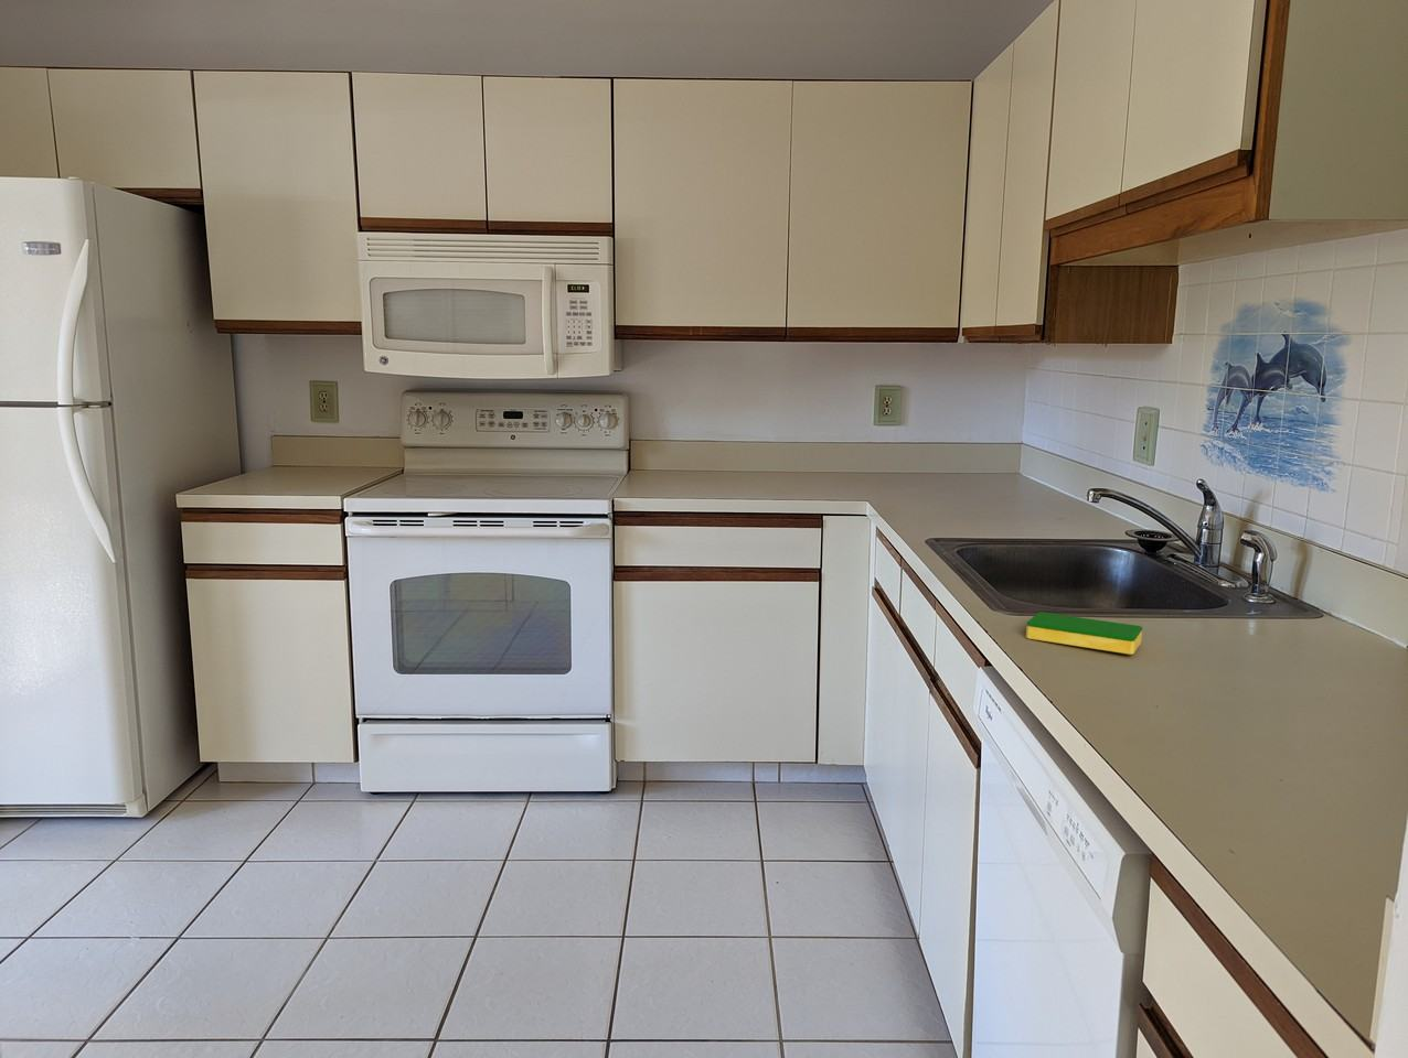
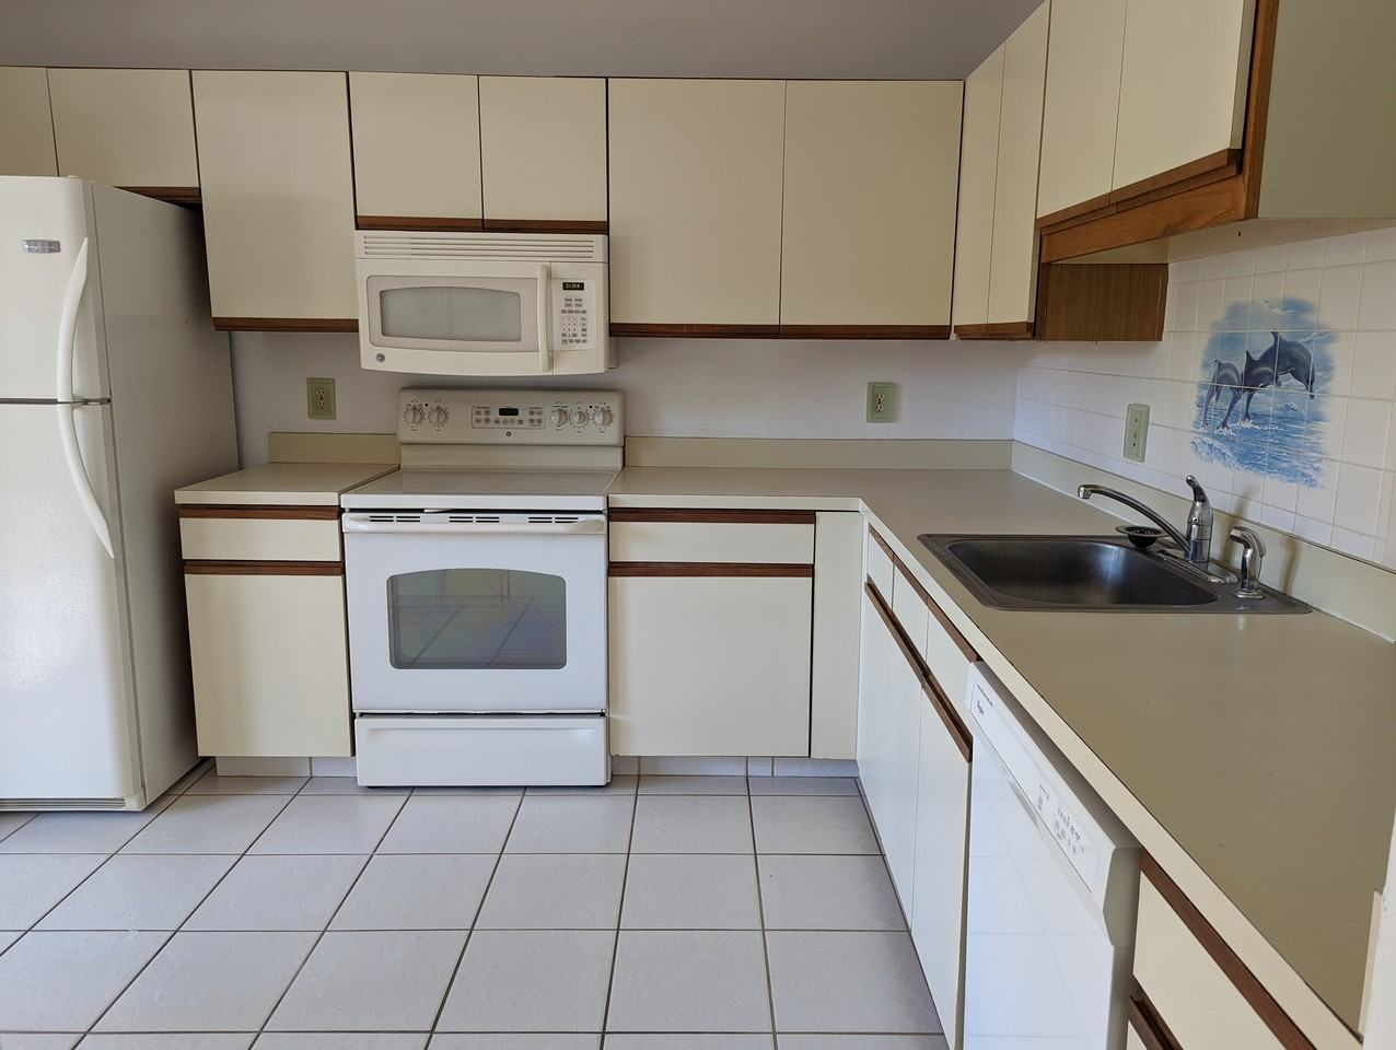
- dish sponge [1025,610,1143,656]
